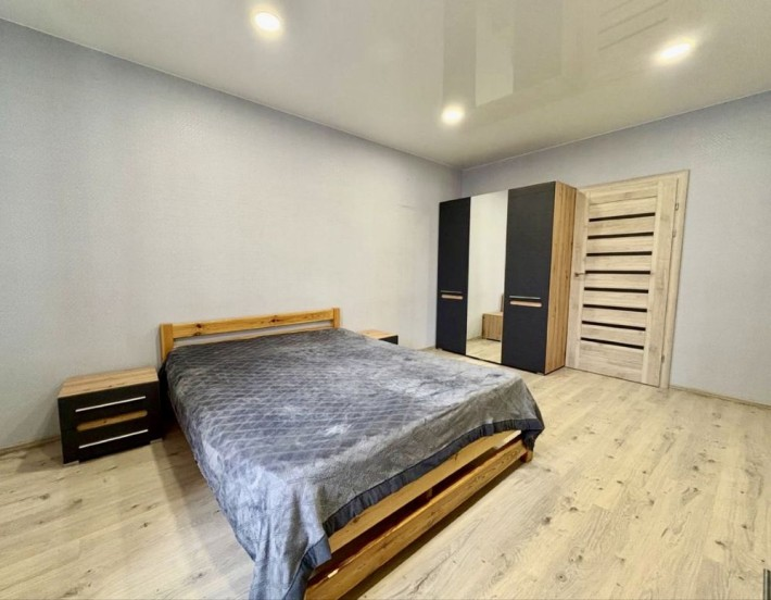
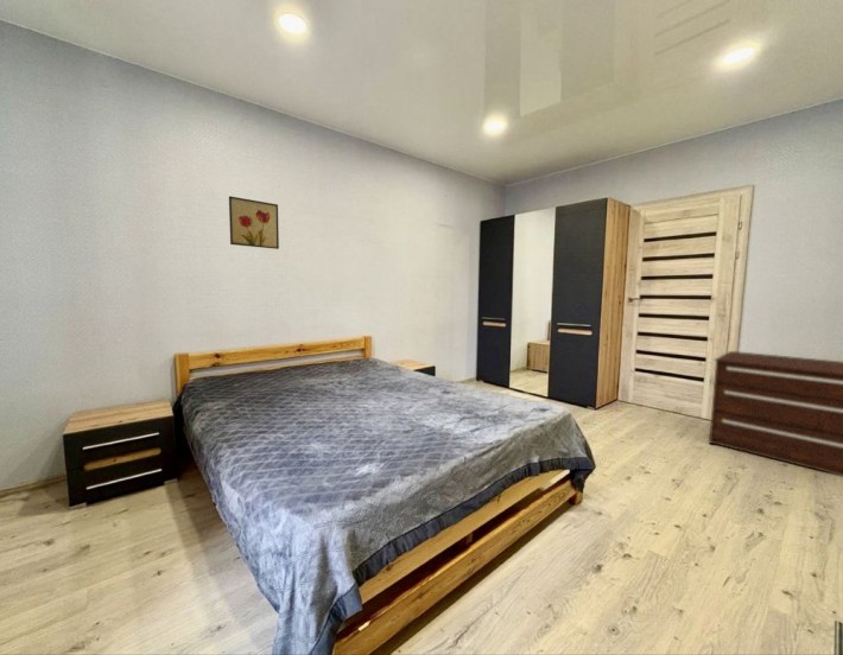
+ wall art [228,195,280,250]
+ dresser [708,350,843,477]
